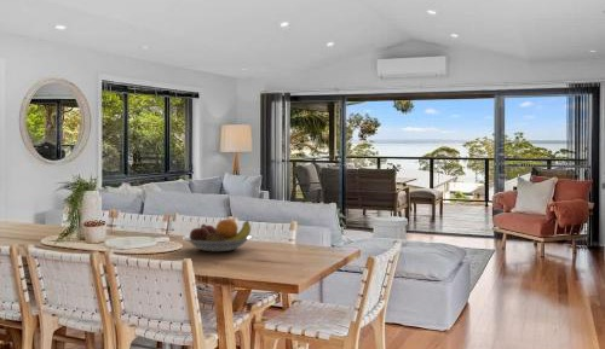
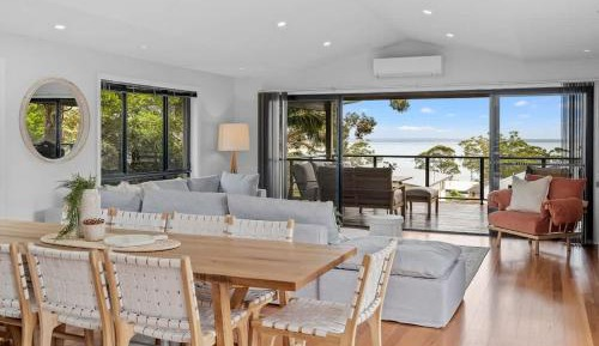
- fruit bowl [182,219,254,252]
